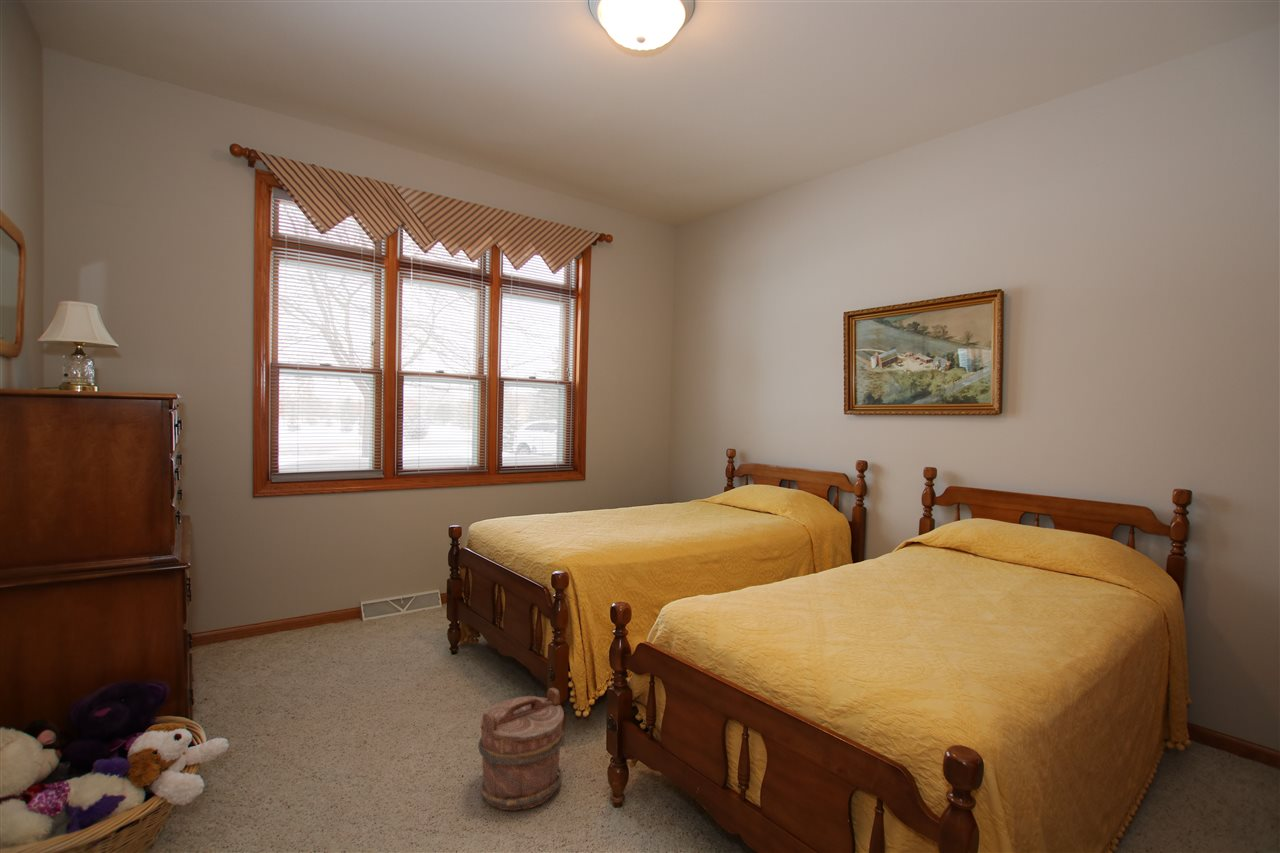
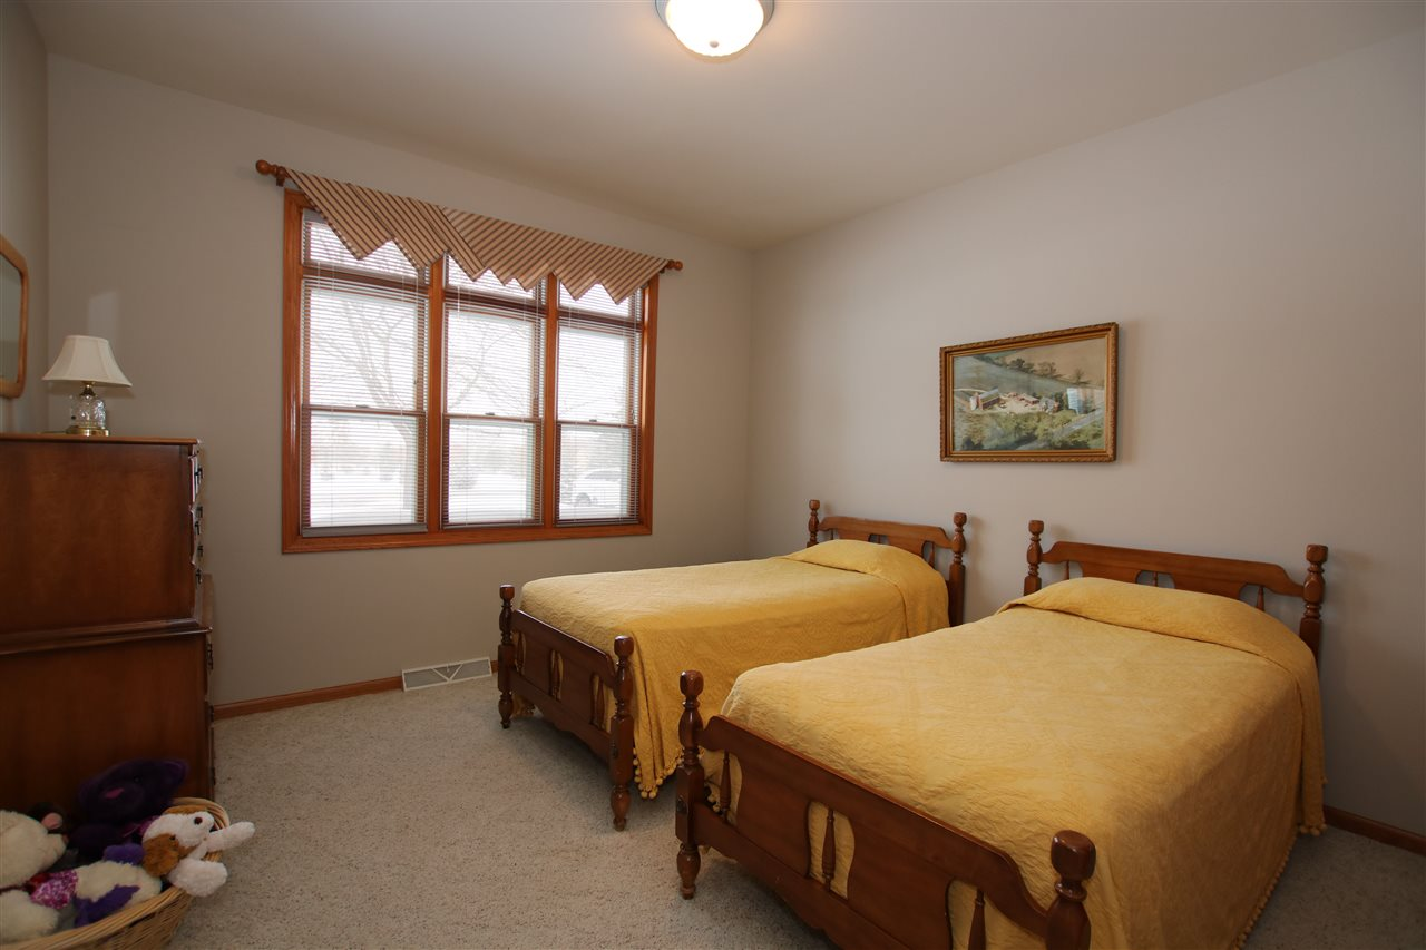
- bucket [477,687,565,811]
